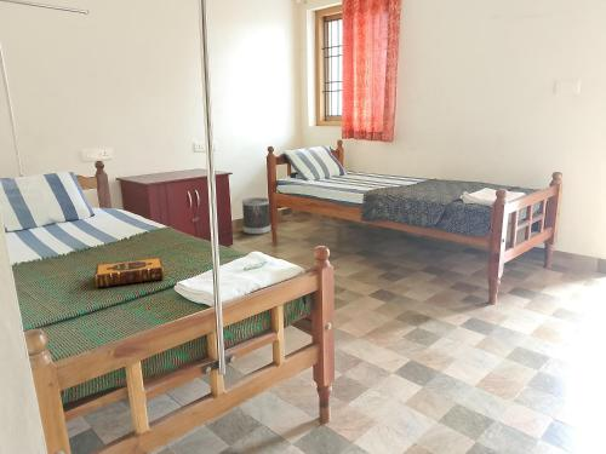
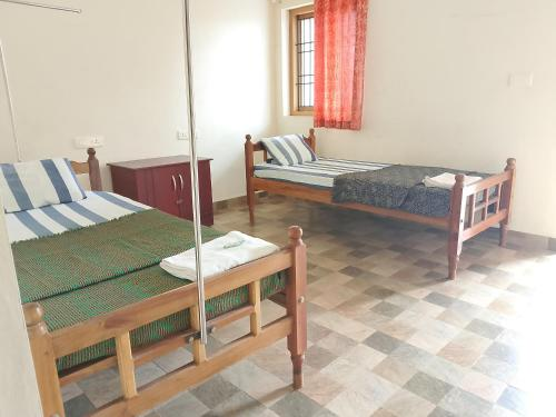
- hardback book [93,257,165,289]
- wastebasket [241,196,271,236]
